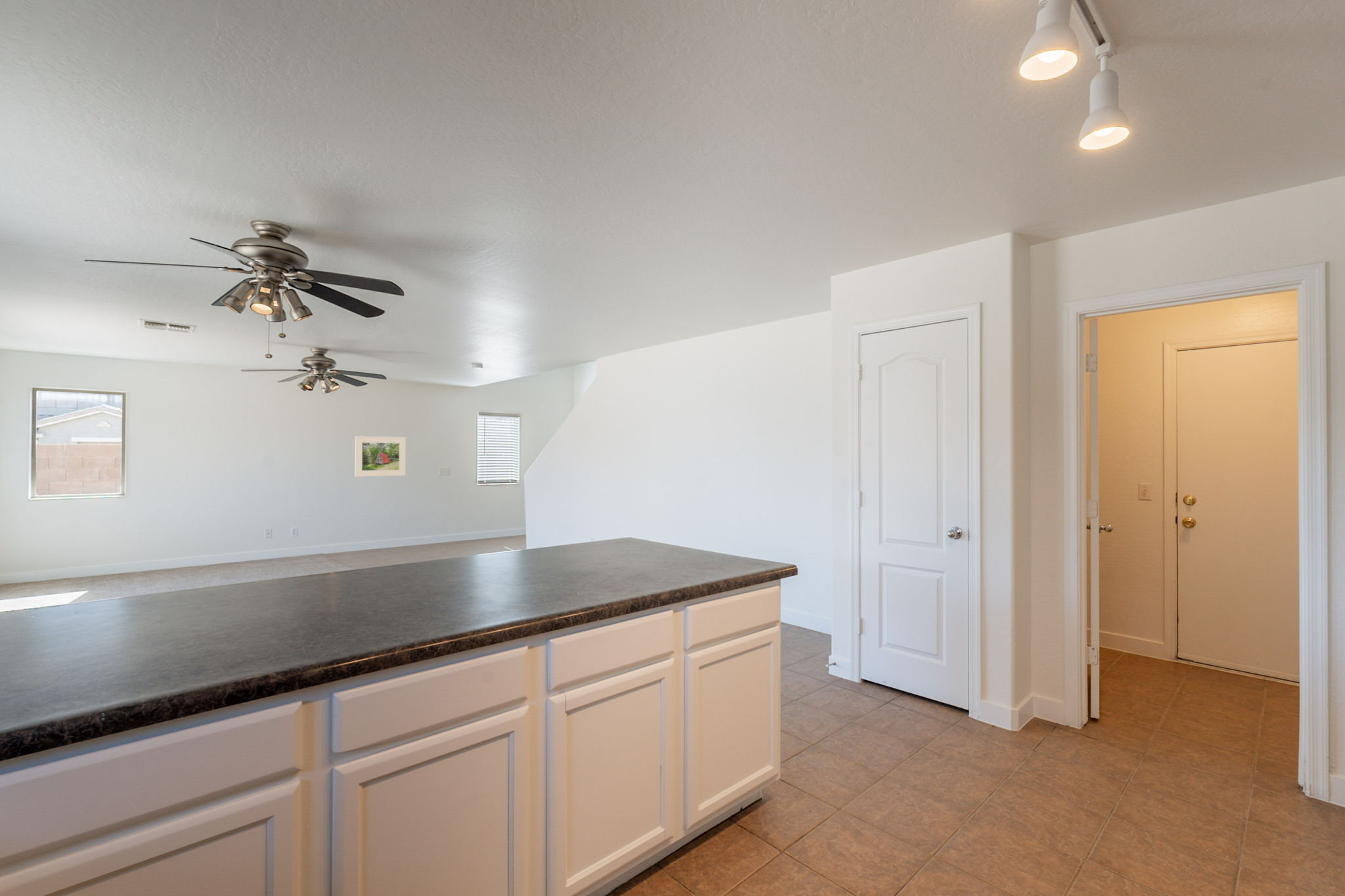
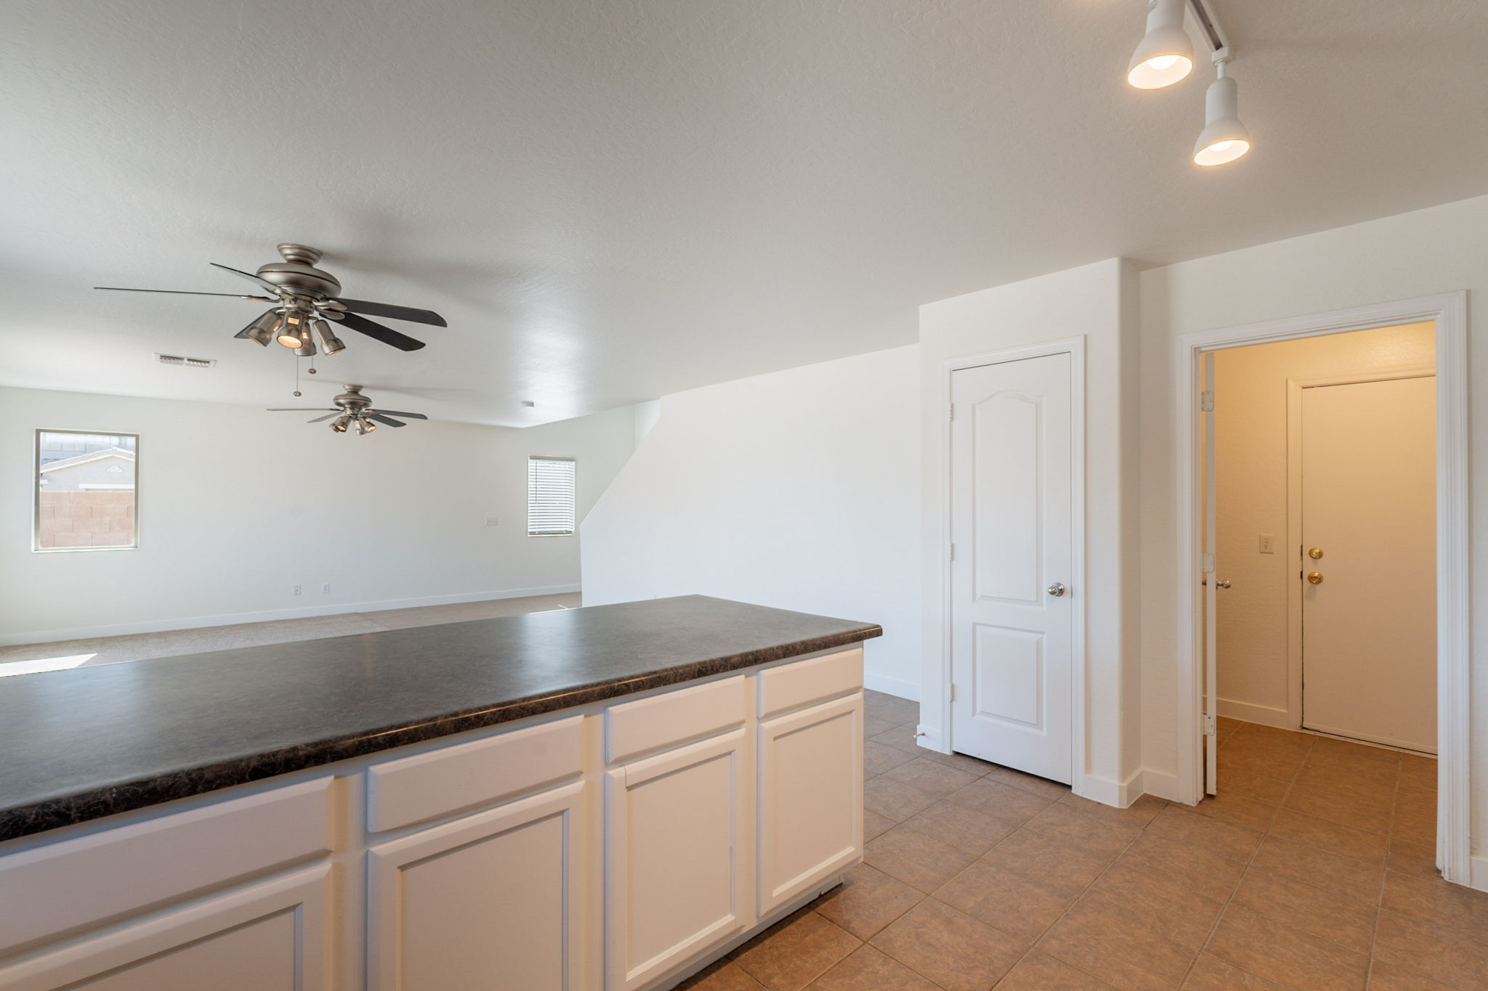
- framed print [354,436,407,477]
